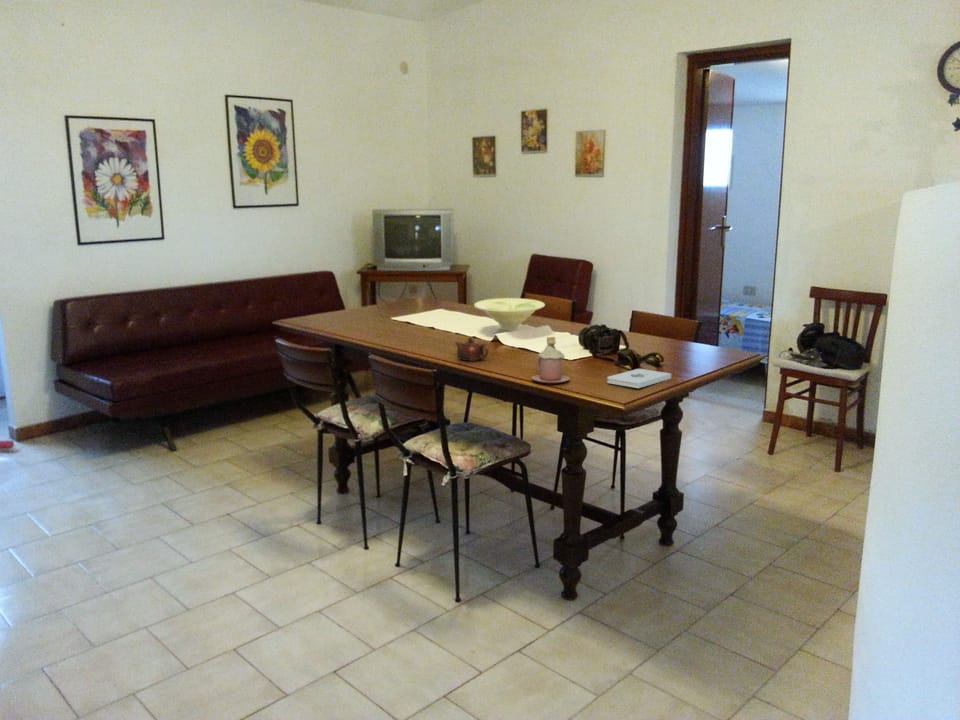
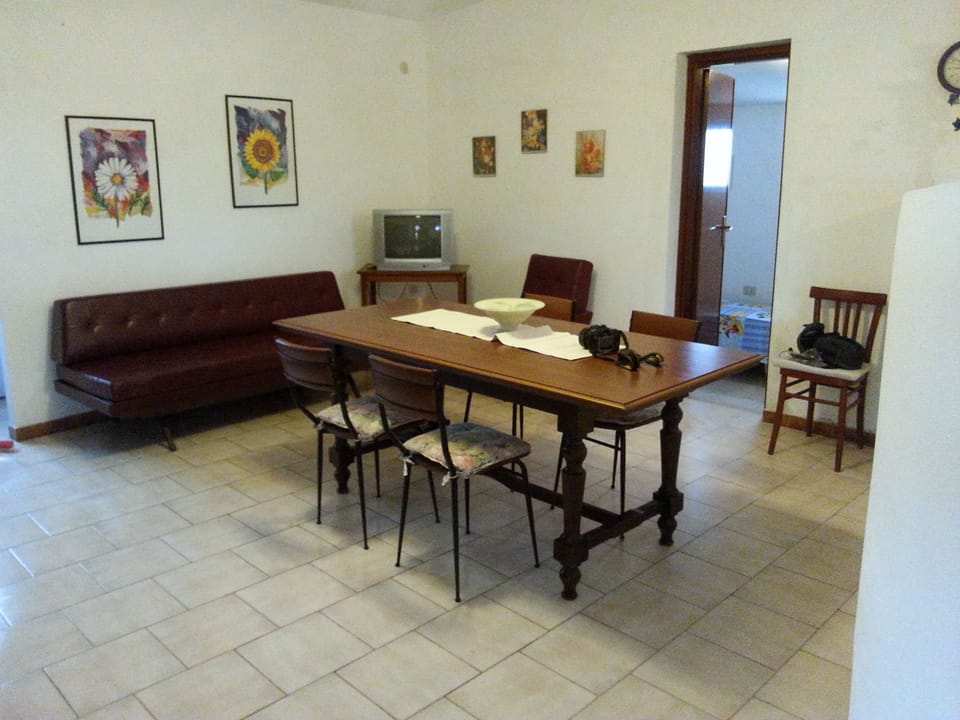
- mug [531,336,571,384]
- teapot [454,336,489,362]
- notepad [606,368,672,389]
